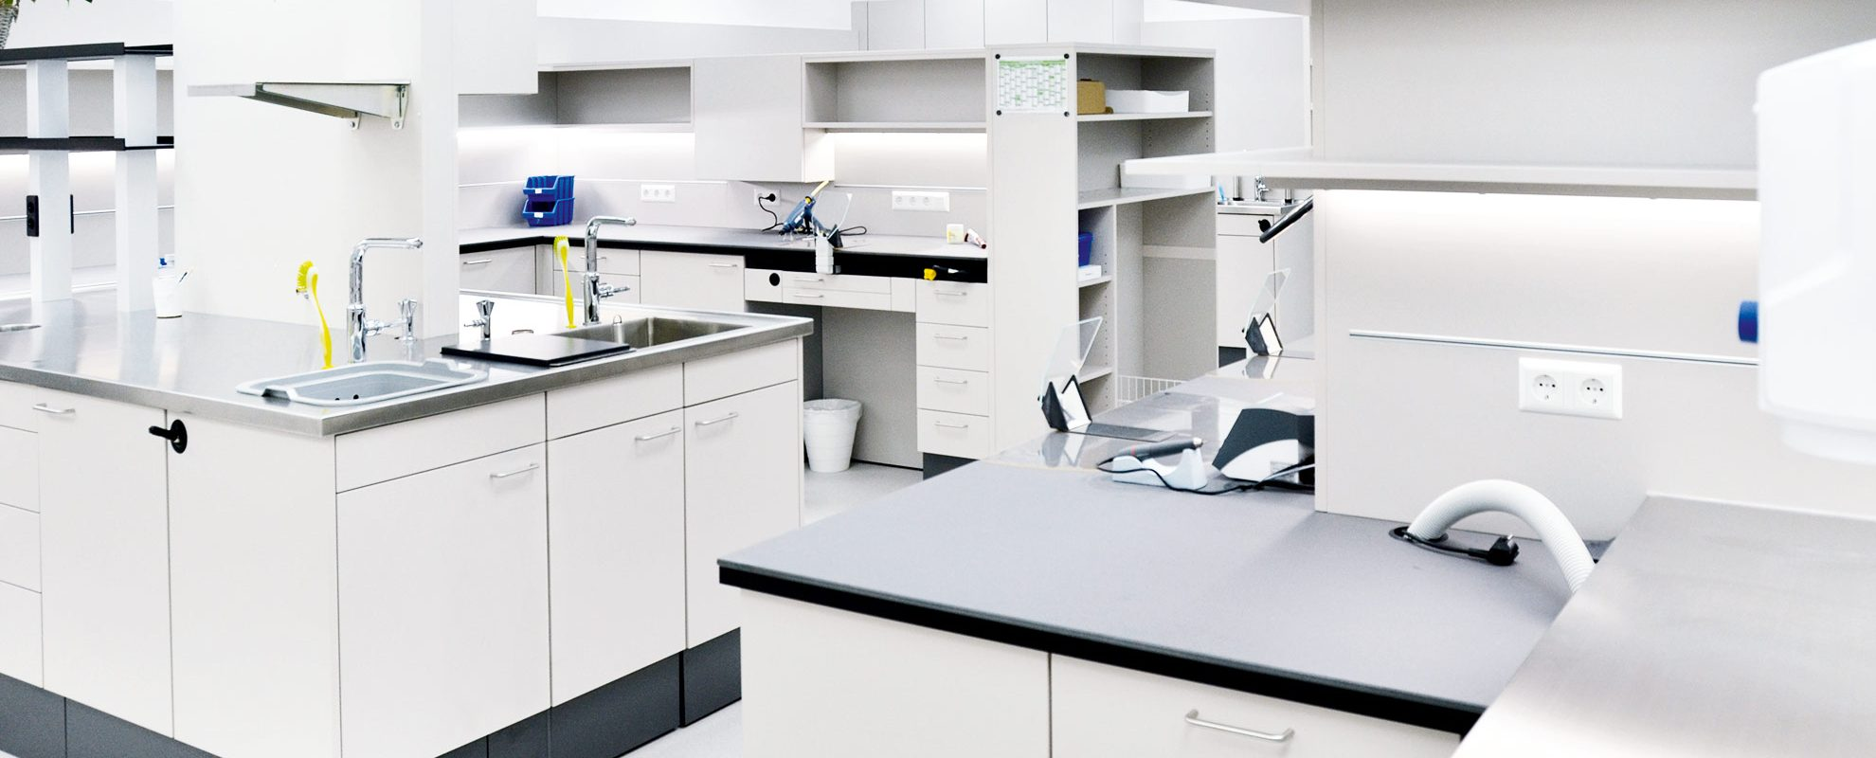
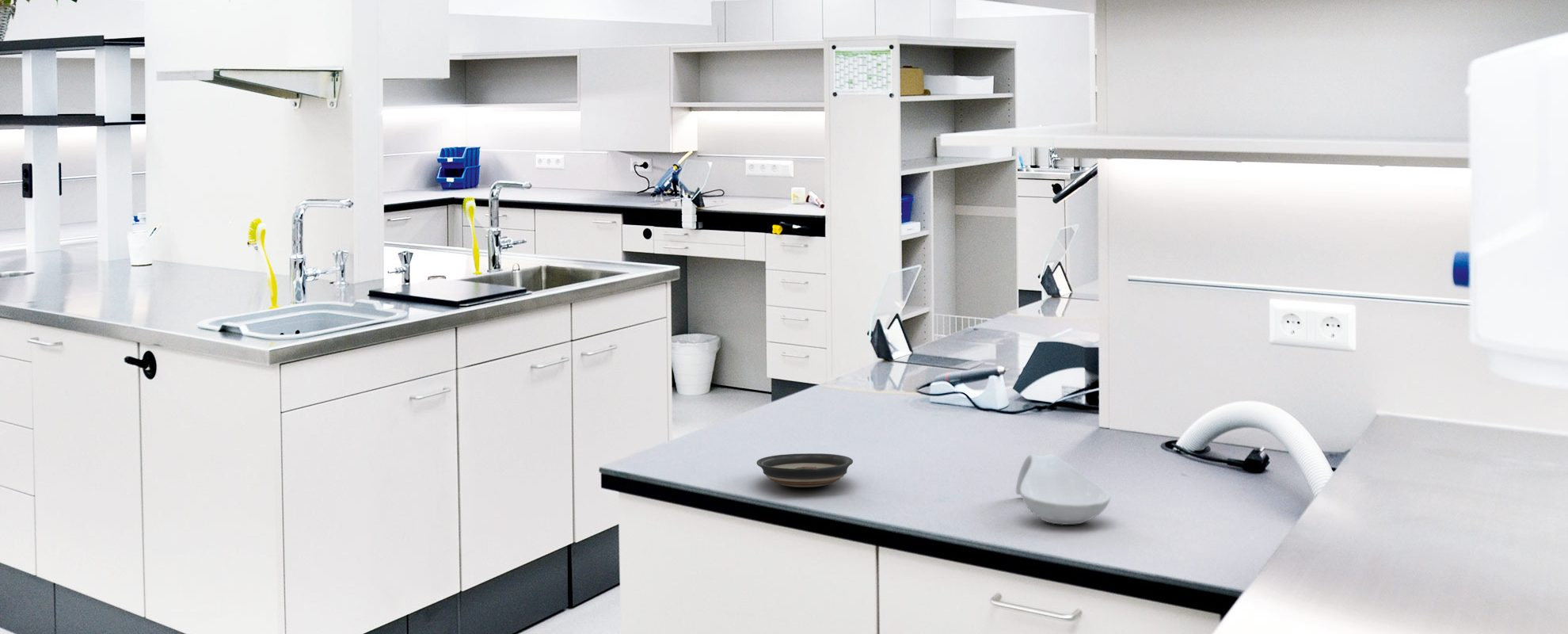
+ saucer [755,453,854,488]
+ spoon rest [1015,453,1111,525]
